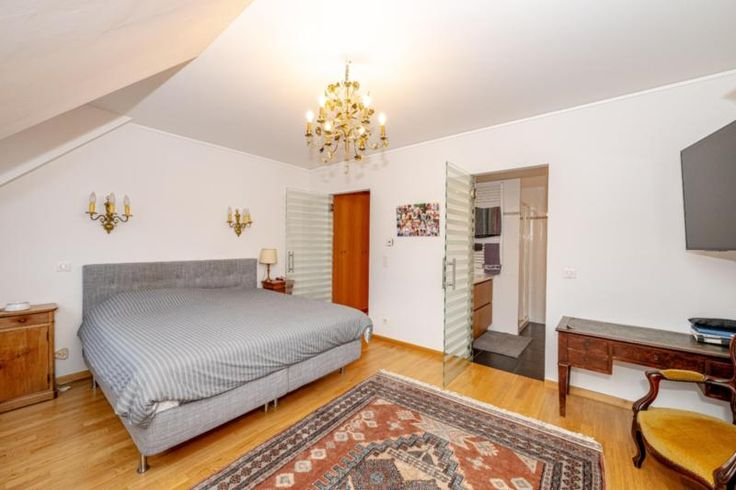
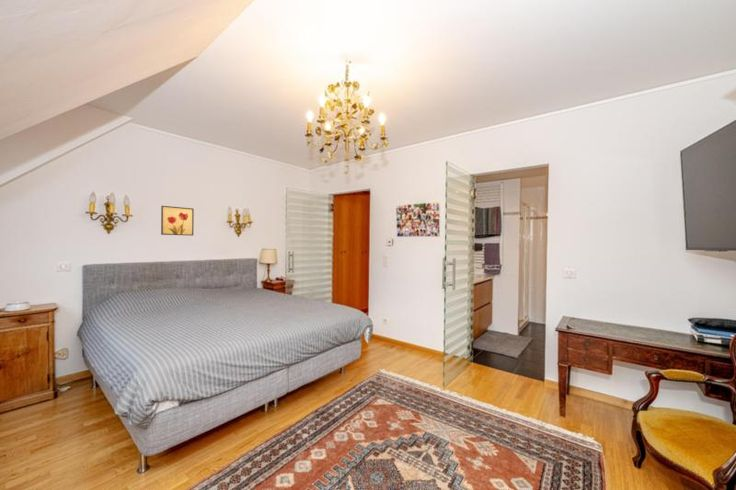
+ wall art [160,205,195,237]
